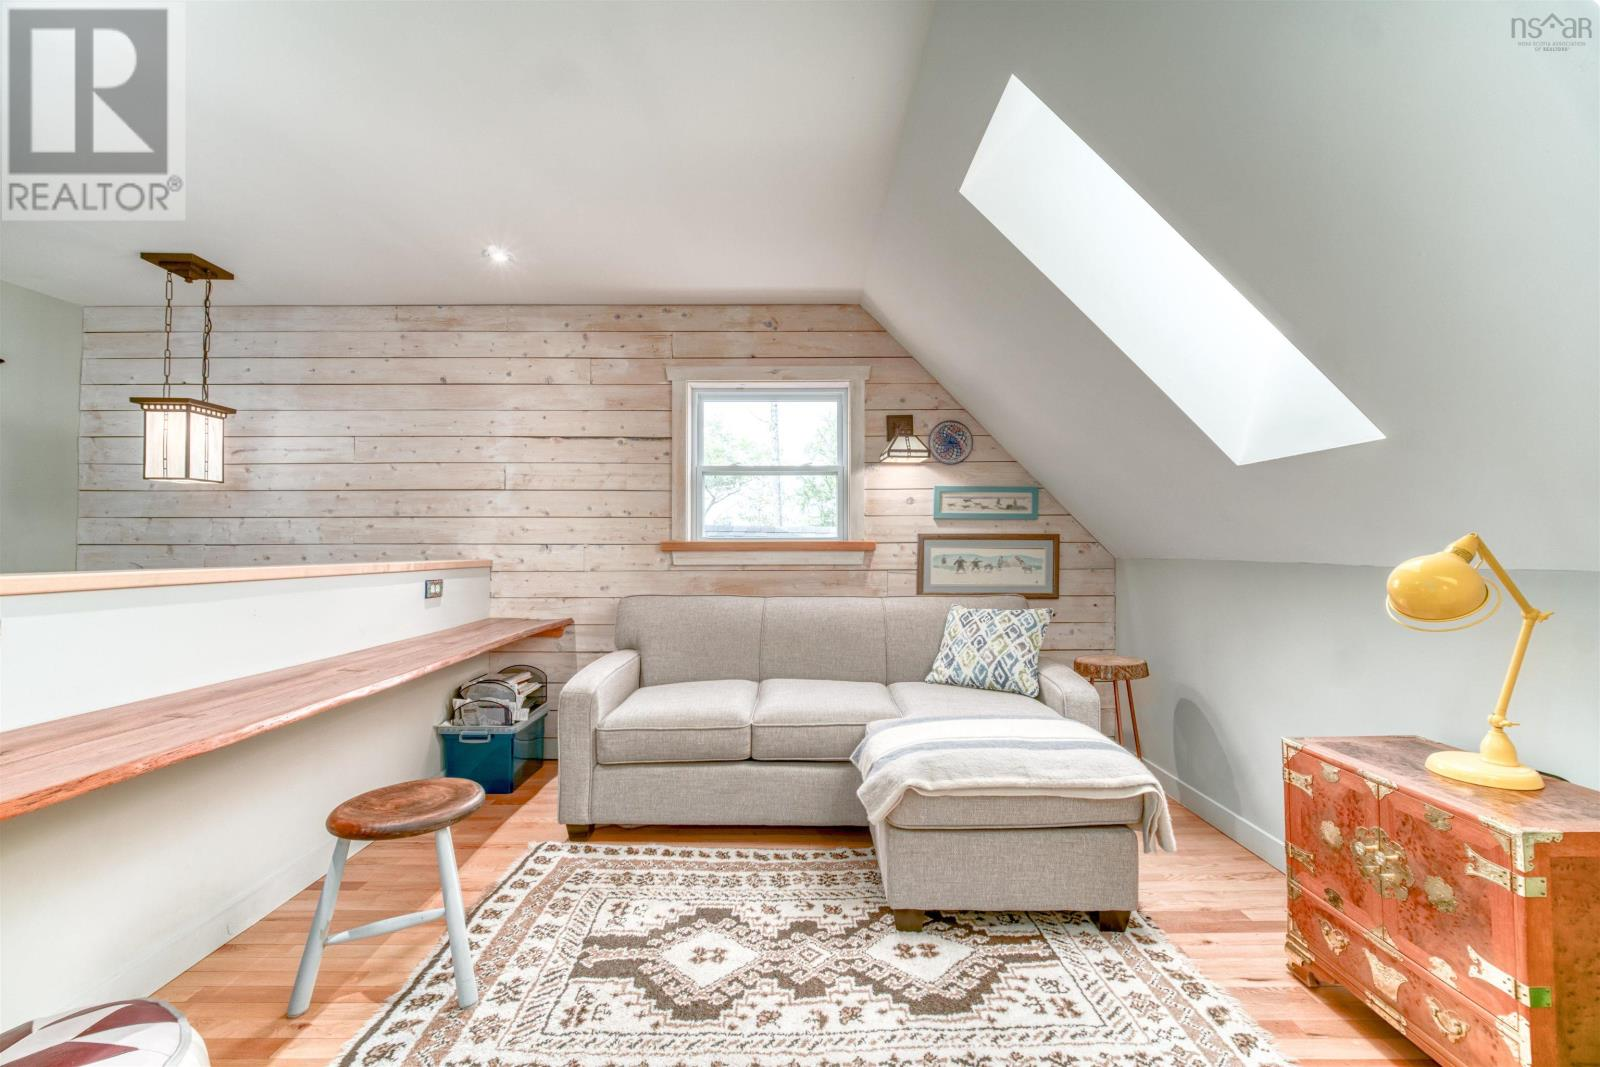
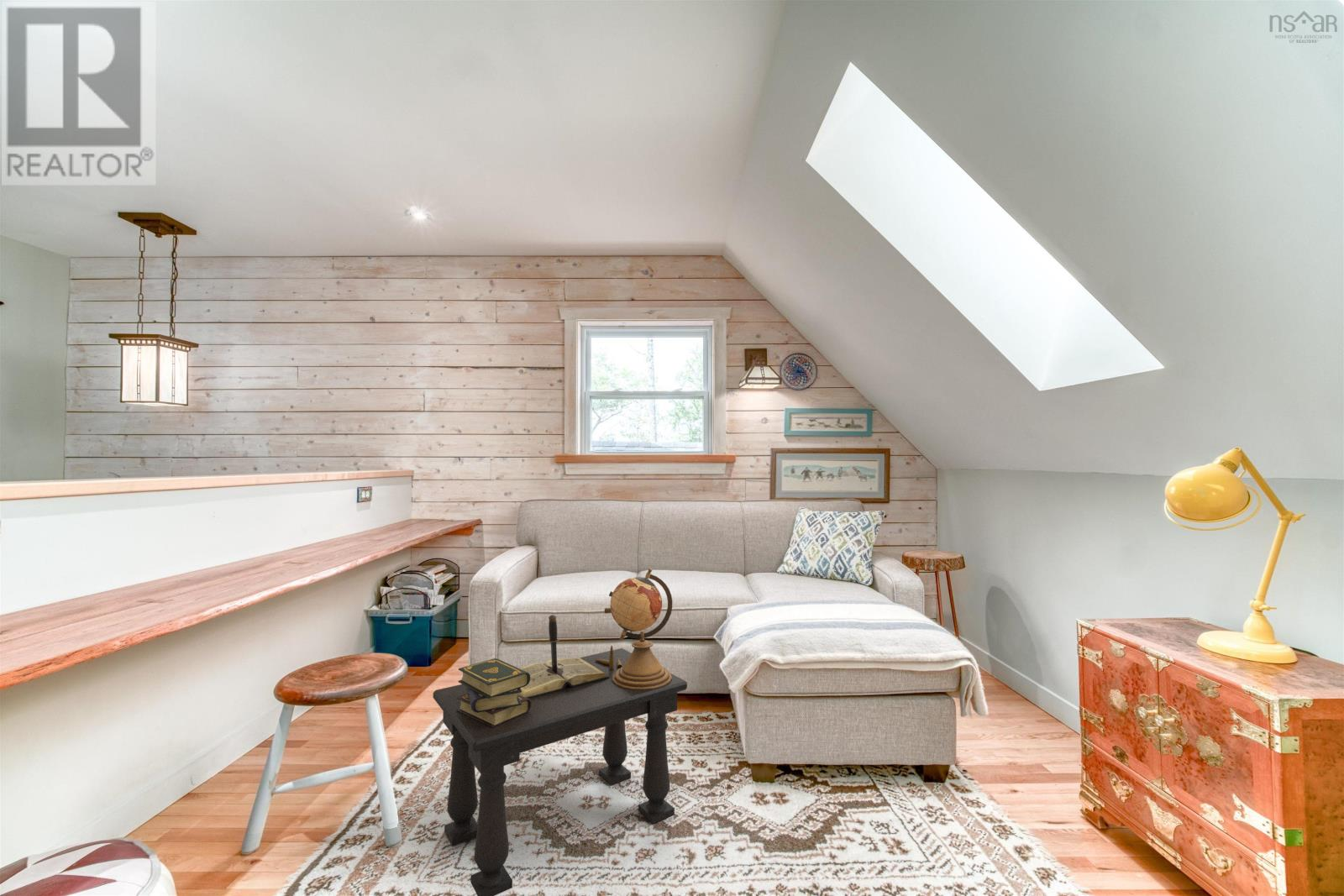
+ side table [433,568,688,896]
